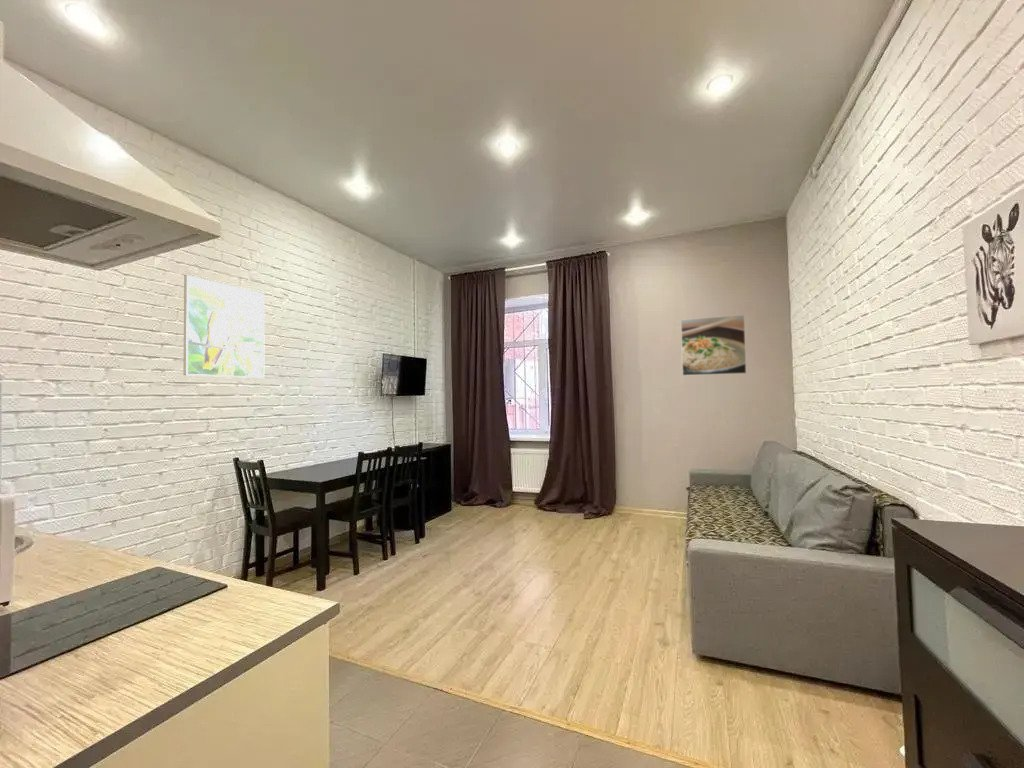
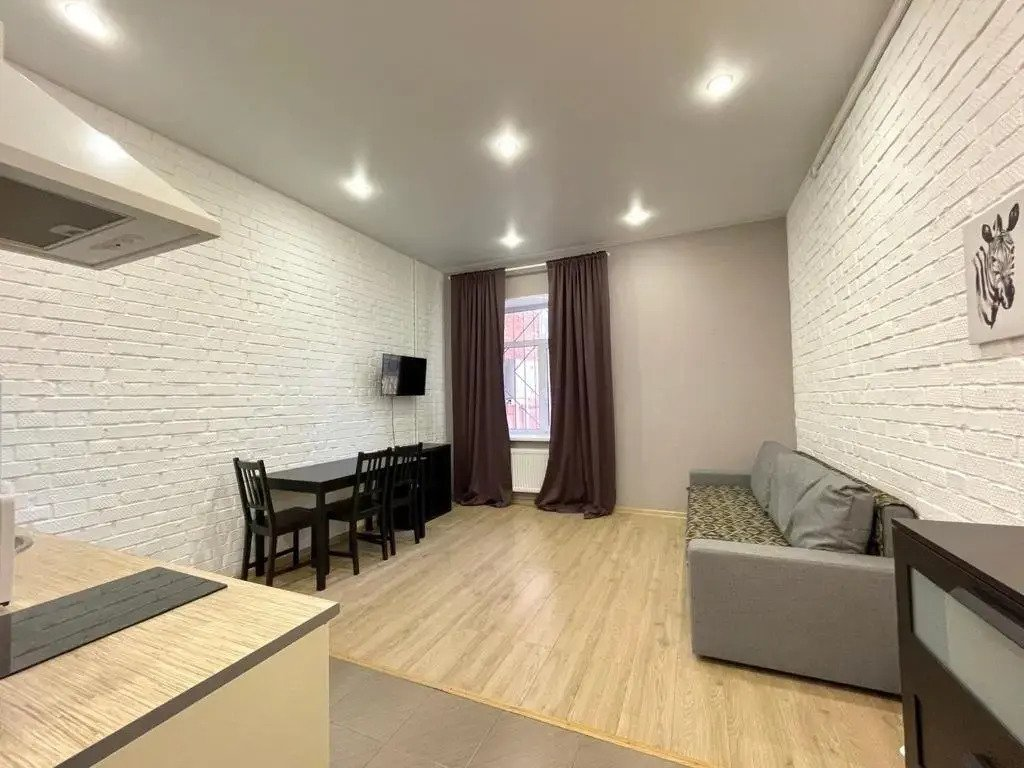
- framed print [680,314,747,377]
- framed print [182,274,266,379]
